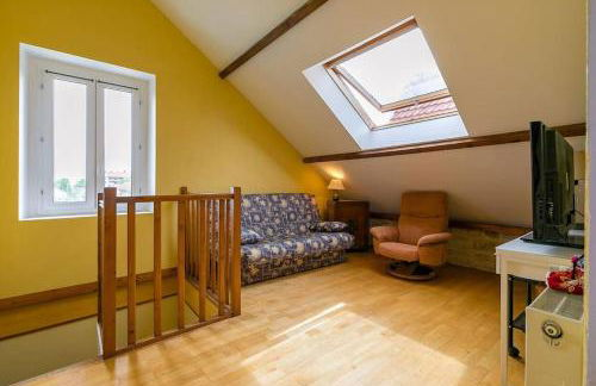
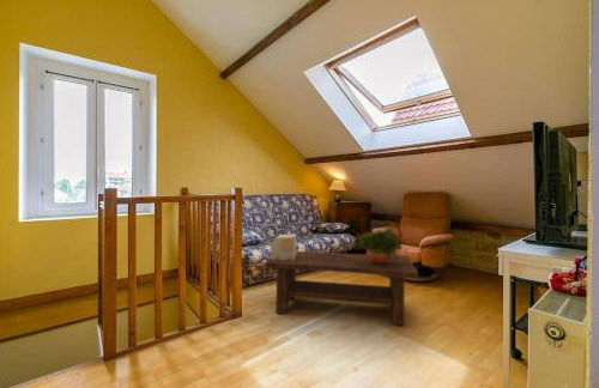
+ decorative box [270,232,297,260]
+ potted plant [350,226,411,263]
+ coffee table [264,250,419,326]
